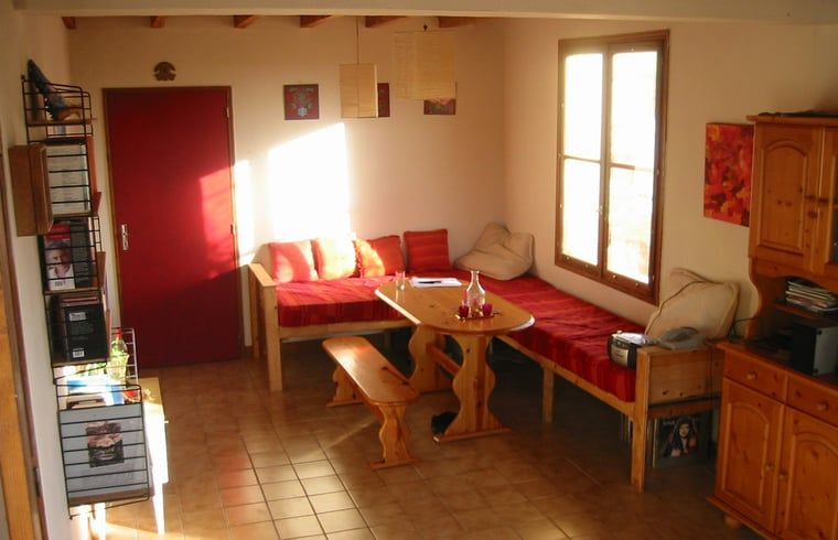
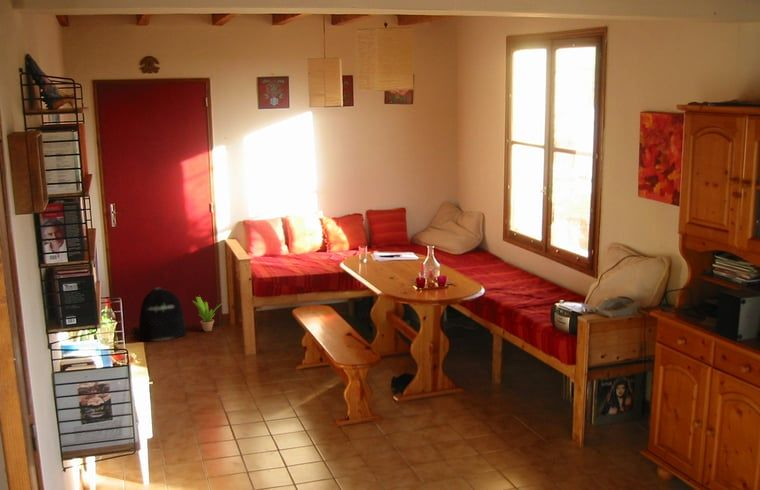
+ backpack [130,286,187,342]
+ potted plant [192,296,224,332]
